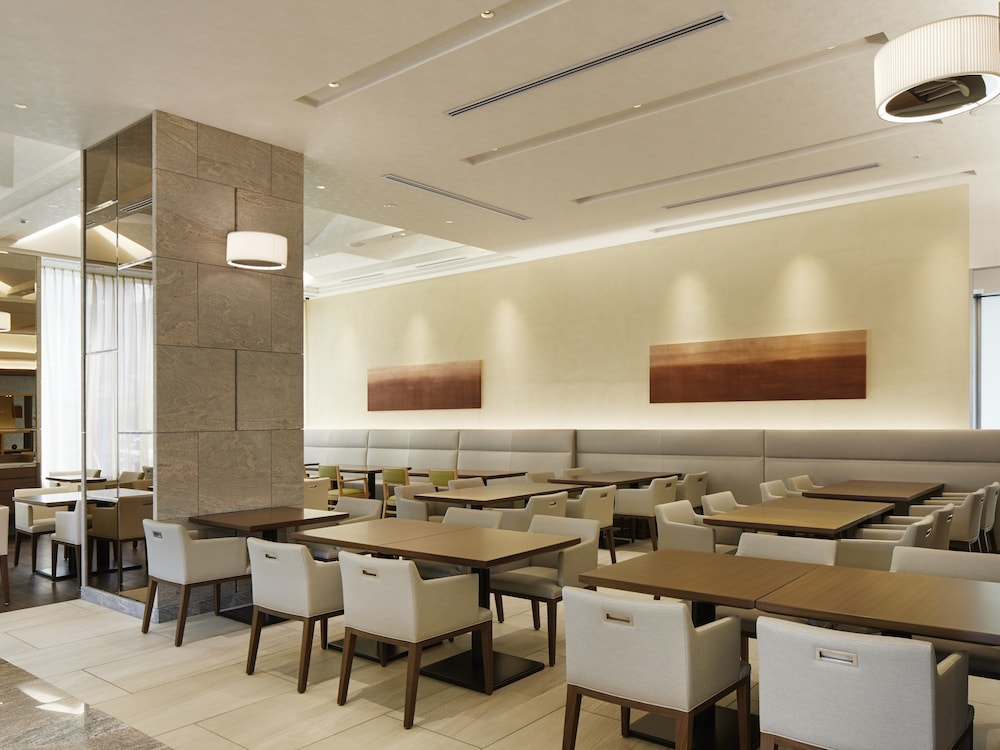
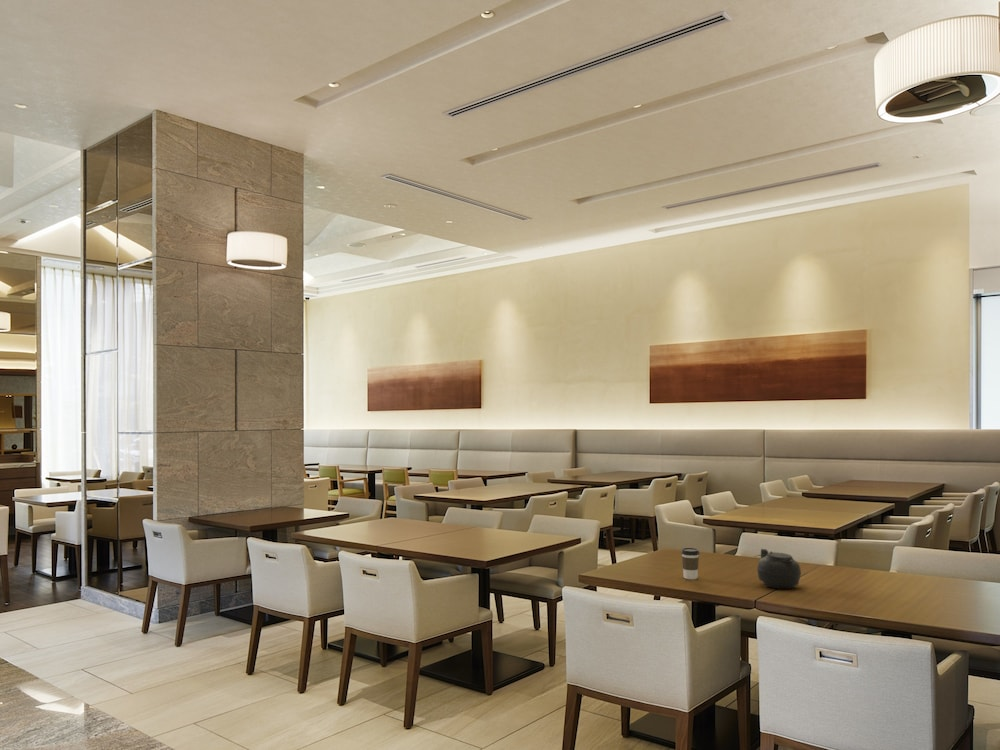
+ coffee cup [680,547,700,580]
+ teapot [754,548,802,590]
